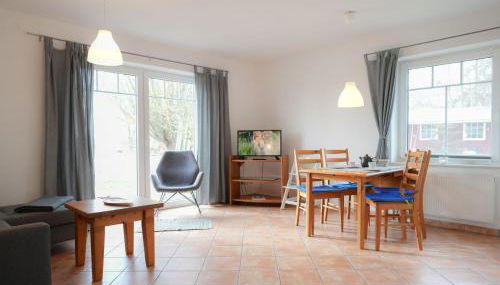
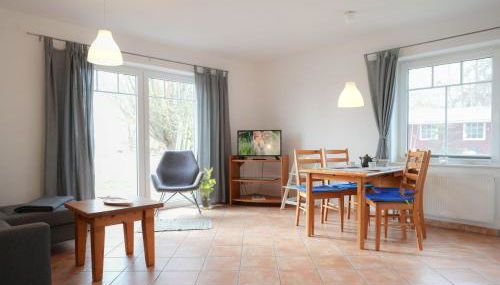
+ potted plant [197,166,217,210]
